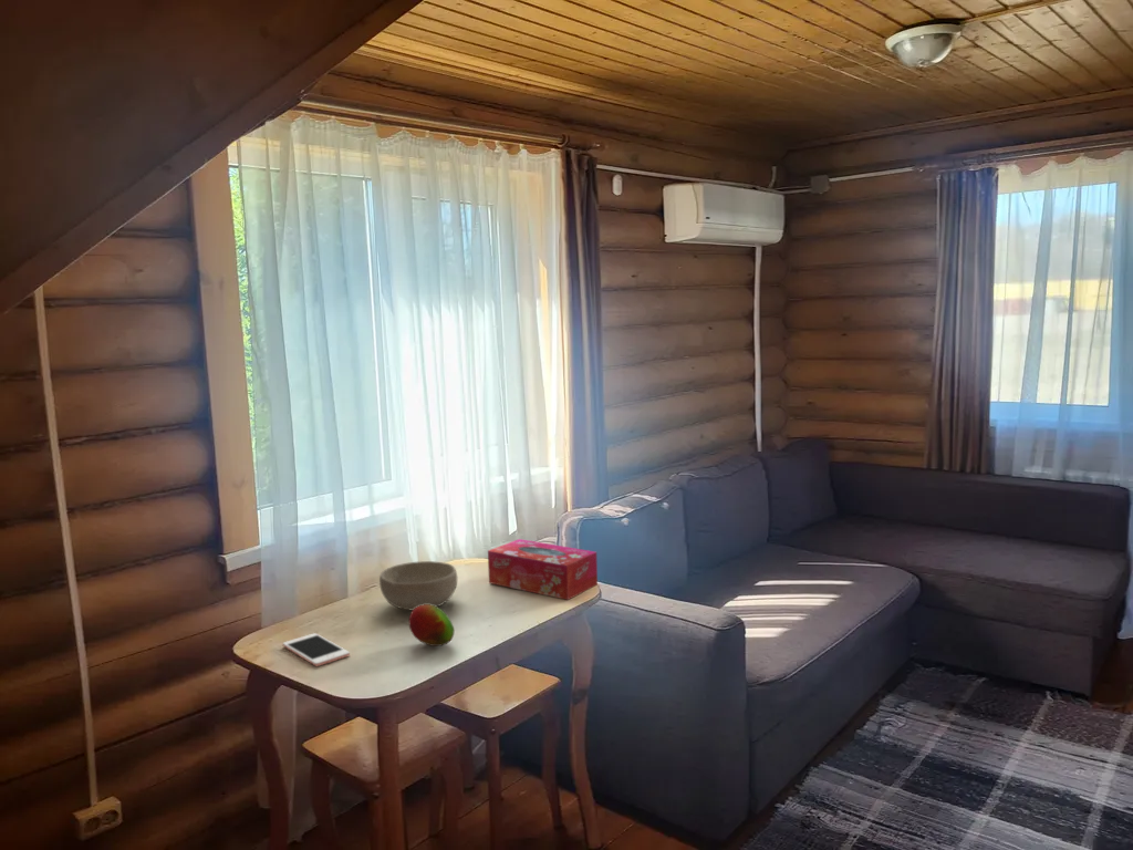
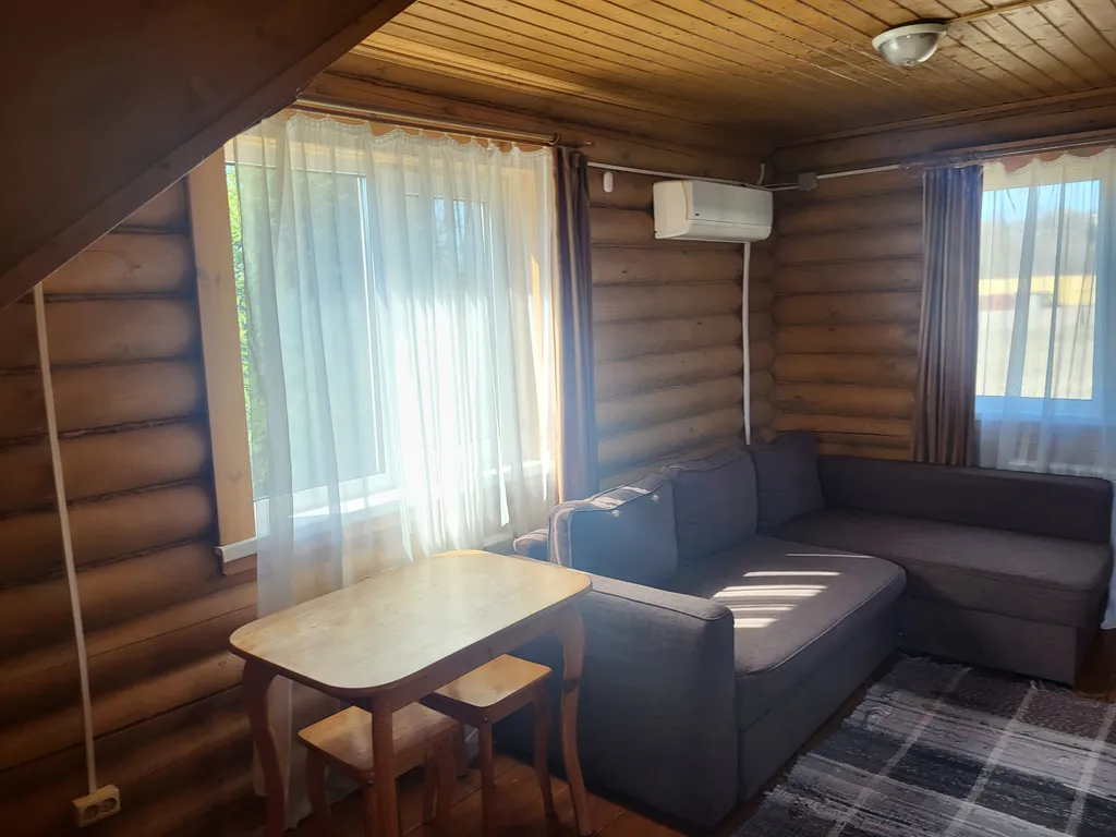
- fruit [407,604,455,647]
- bowl [378,560,458,611]
- tissue box [487,538,599,601]
- cell phone [282,632,351,667]
